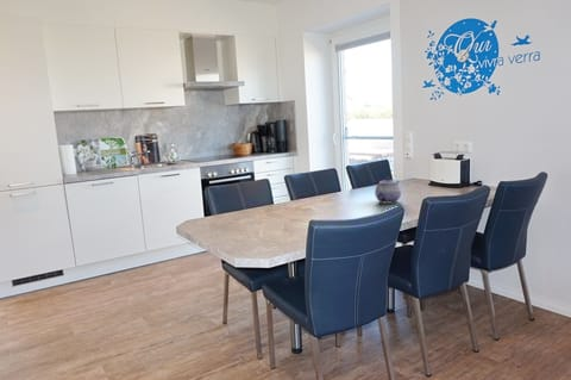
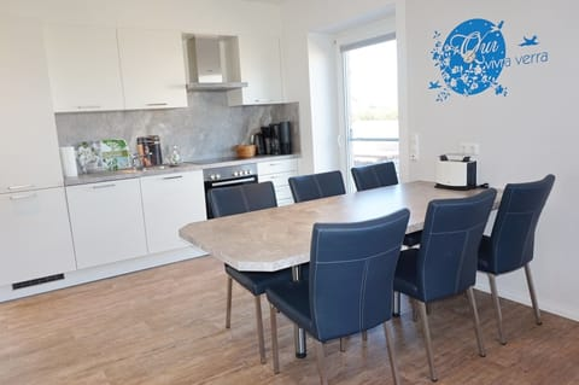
- teapot [374,176,402,205]
